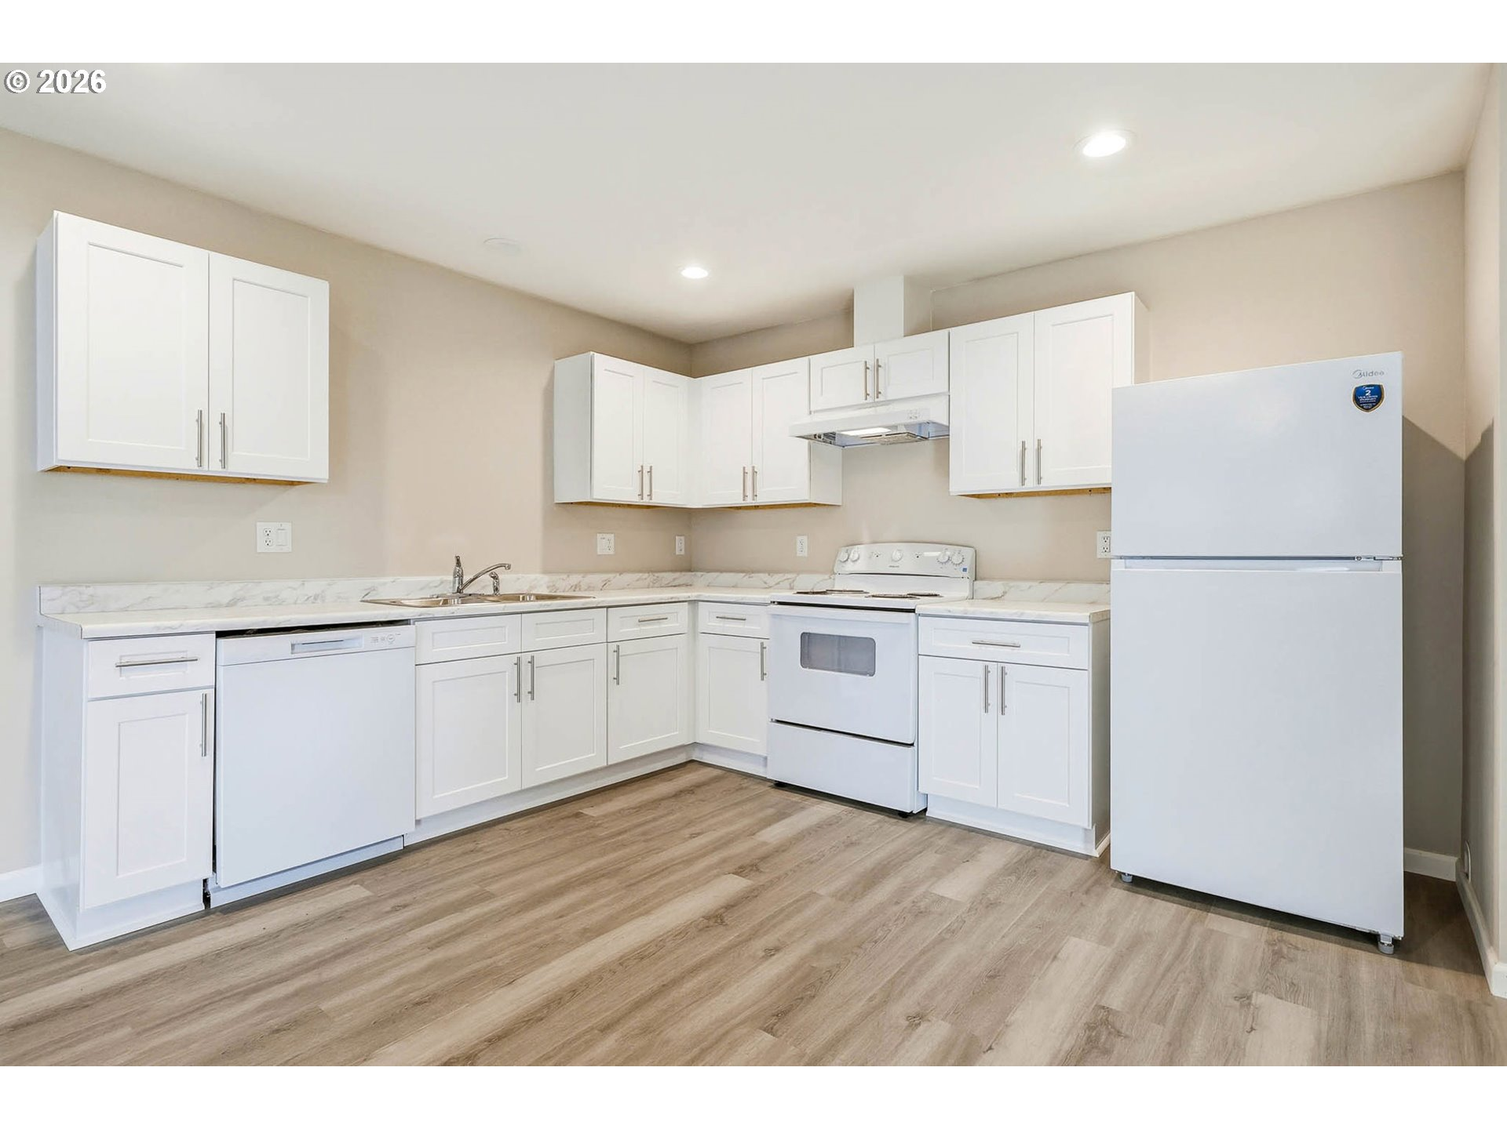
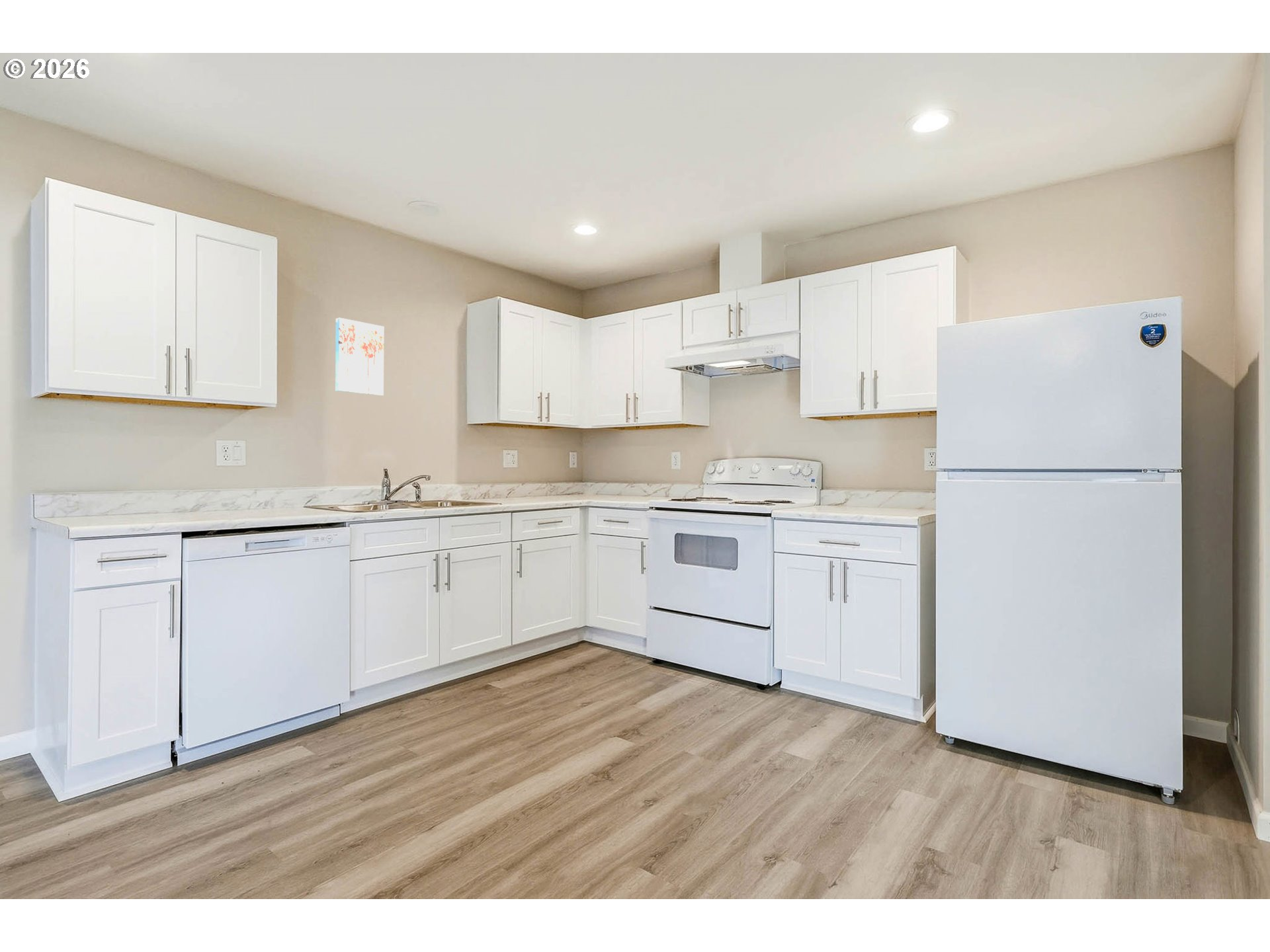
+ wall art [335,317,384,397]
